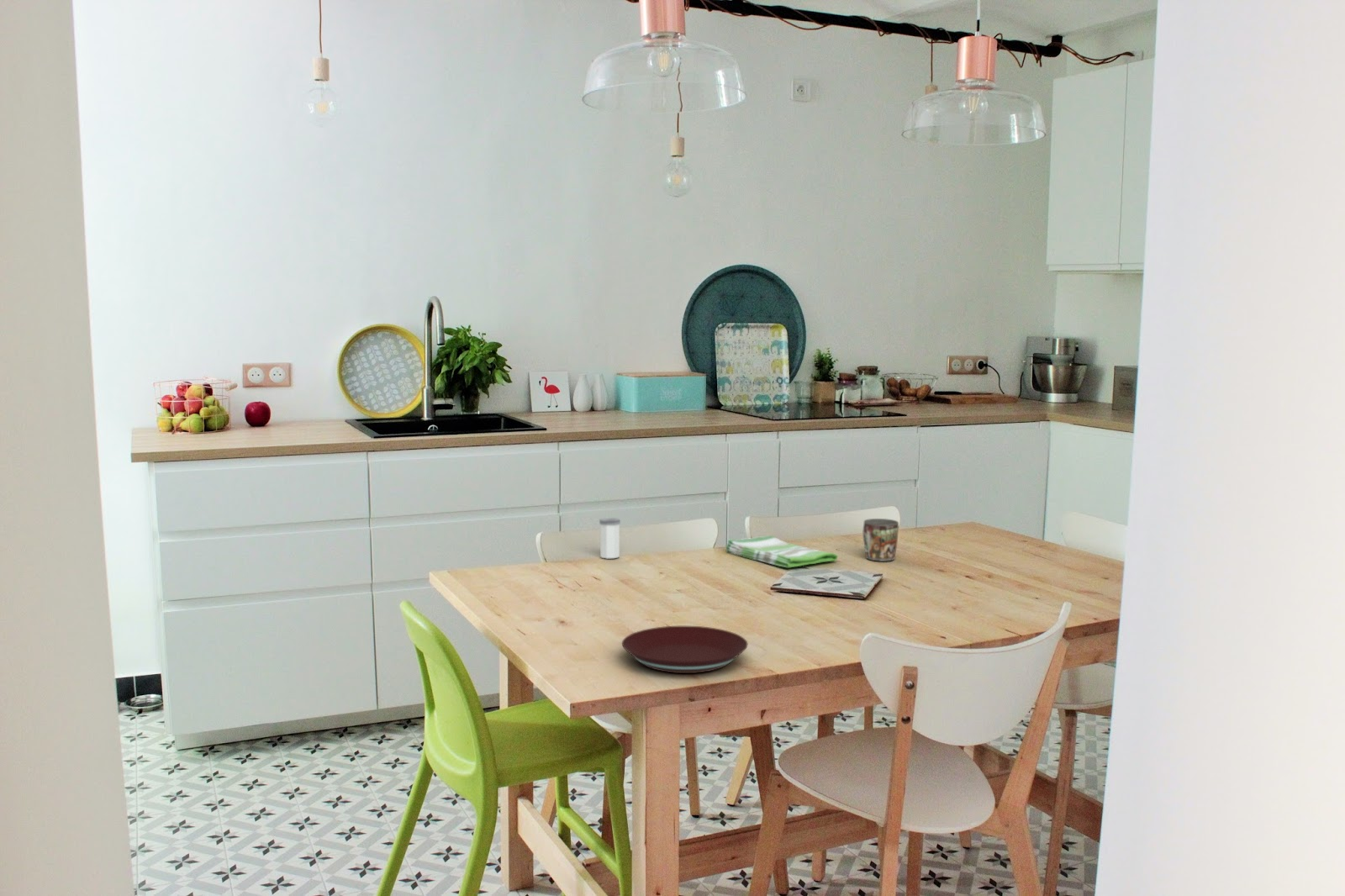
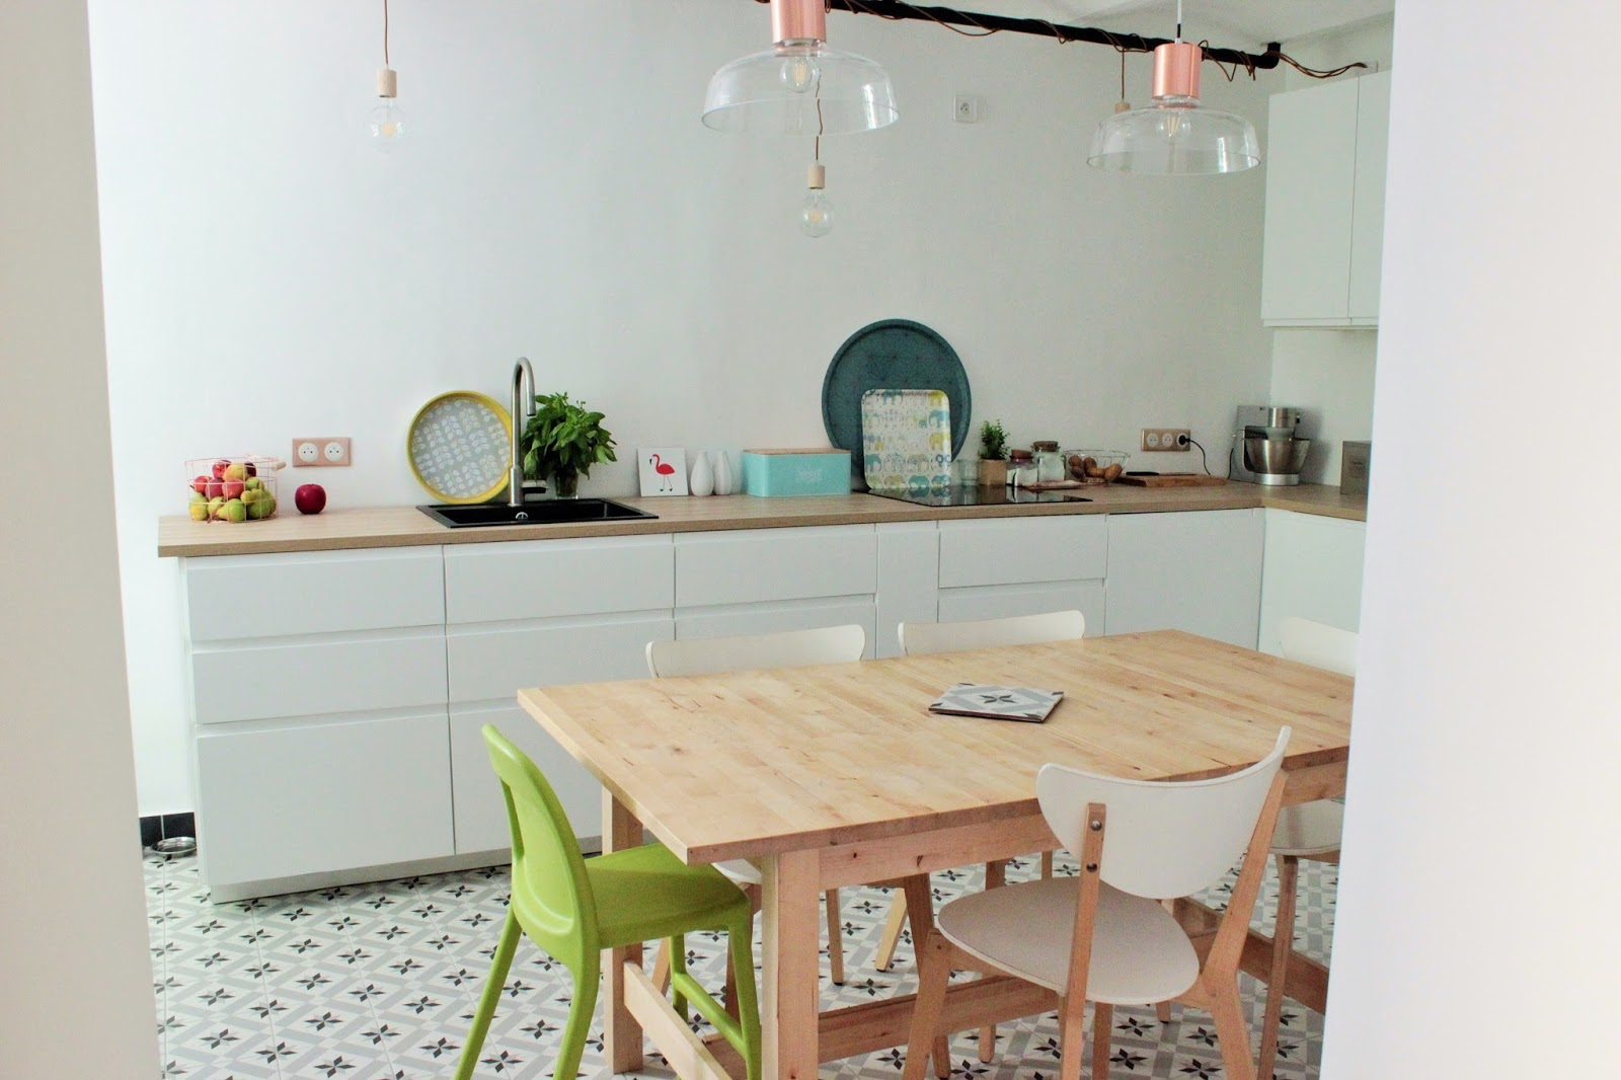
- mug [862,518,899,562]
- plate [621,625,748,674]
- dish towel [724,535,839,568]
- salt shaker [599,517,621,559]
